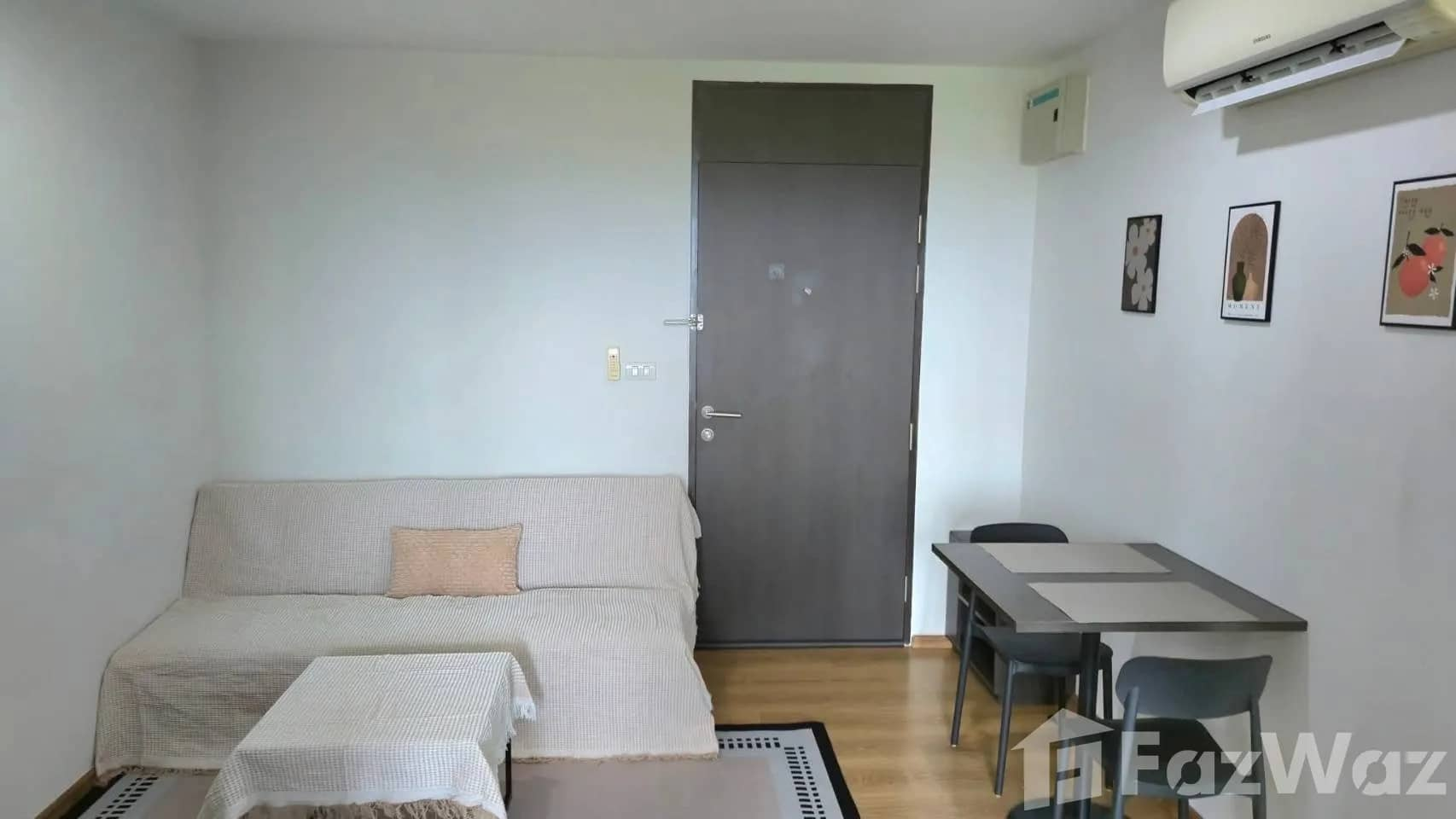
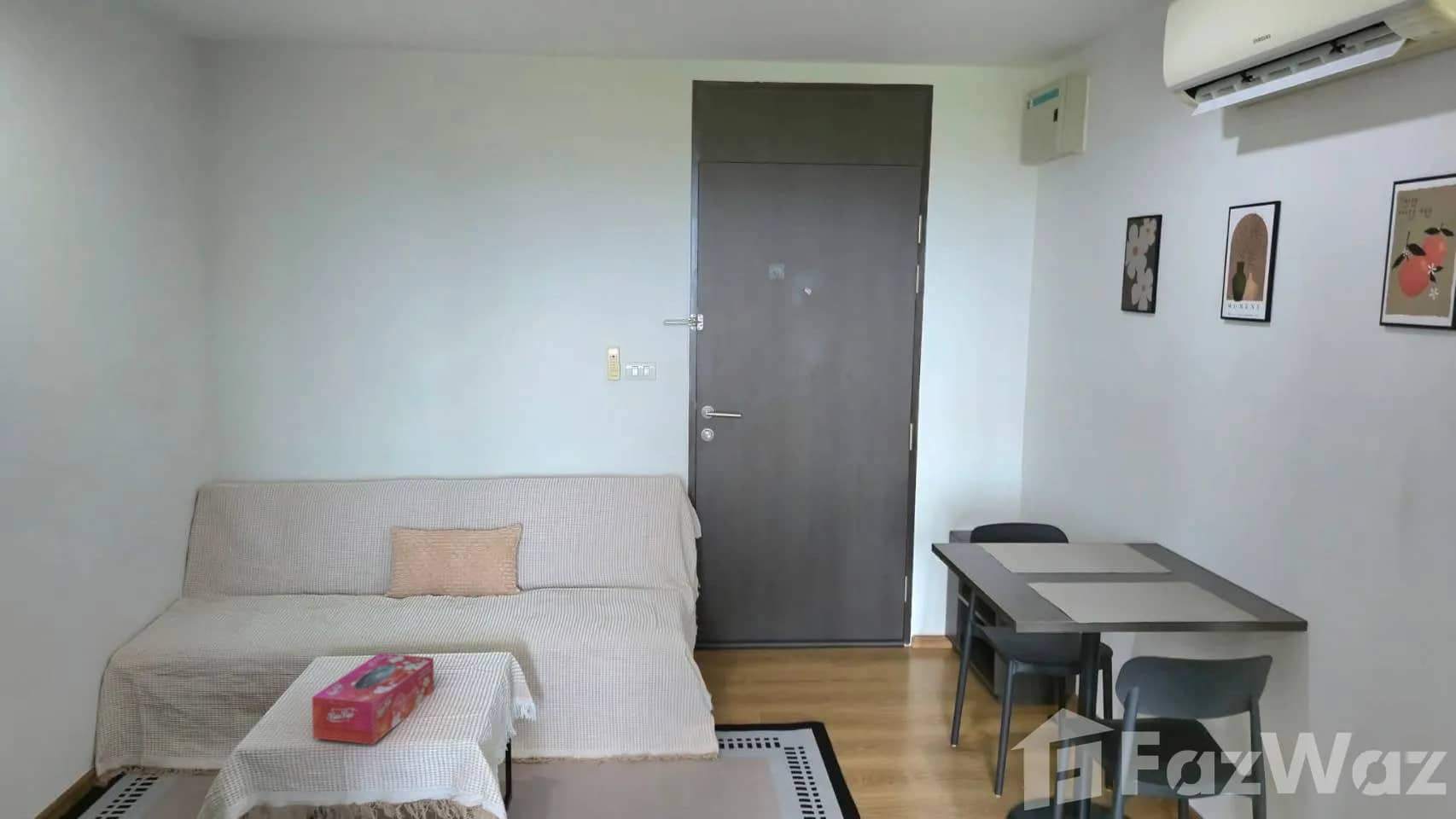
+ tissue box [312,652,434,746]
